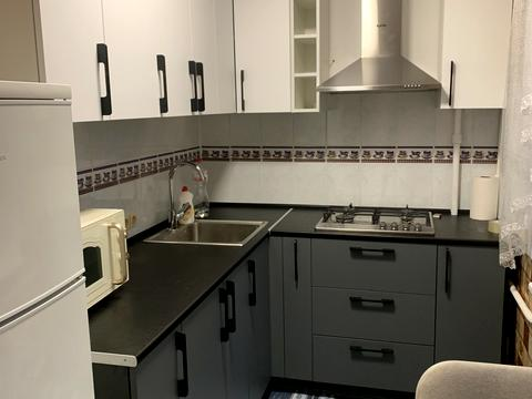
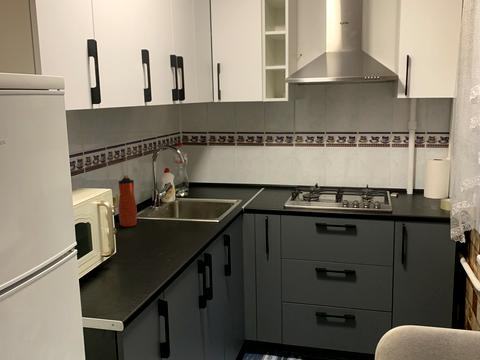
+ water bottle [117,174,138,228]
